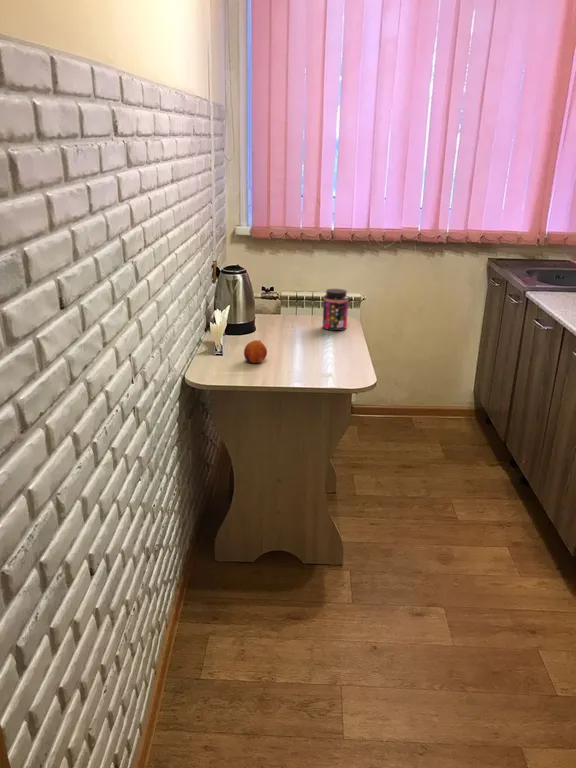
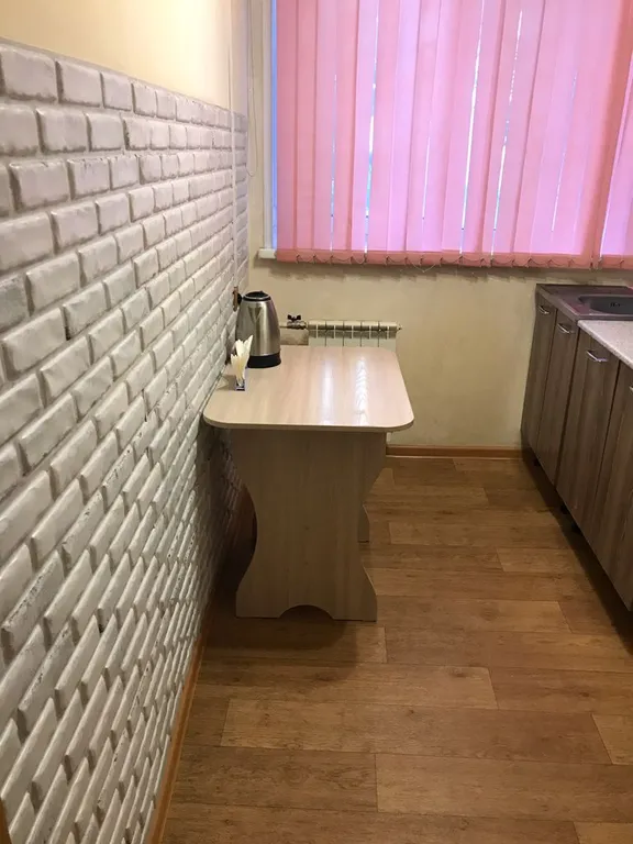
- jar [322,288,349,332]
- fruit [243,339,268,364]
